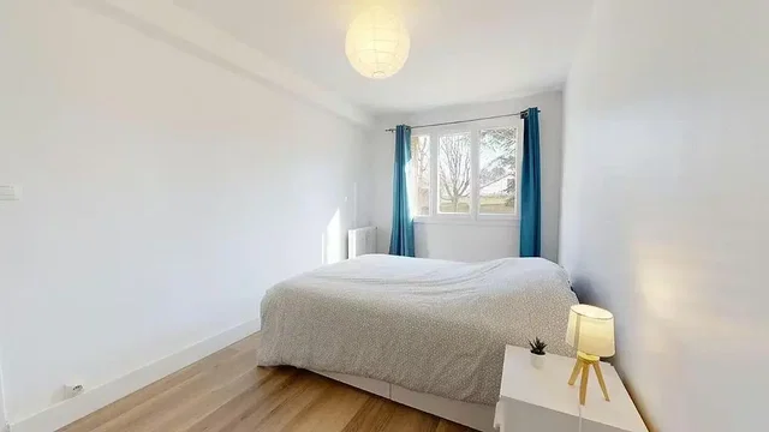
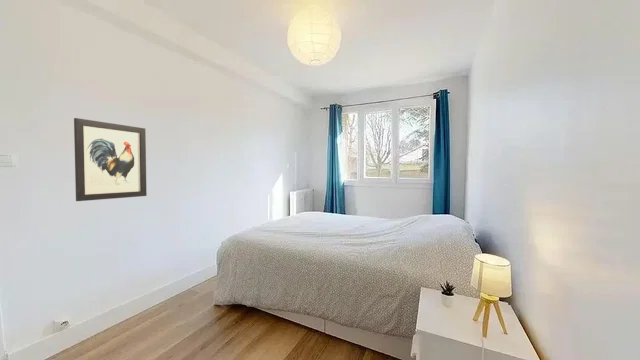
+ wall art [73,117,148,202]
